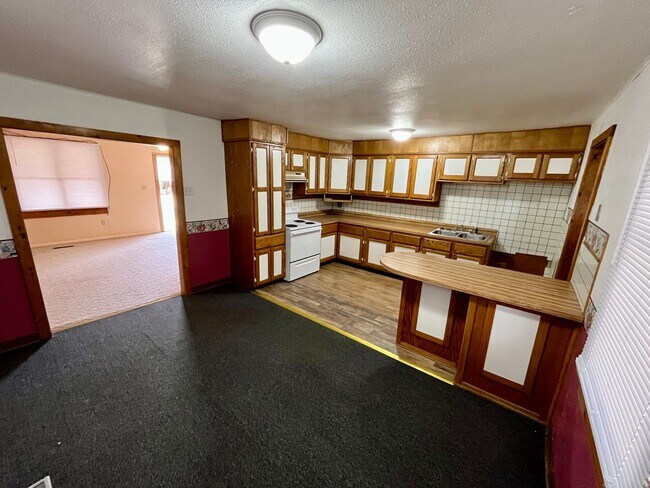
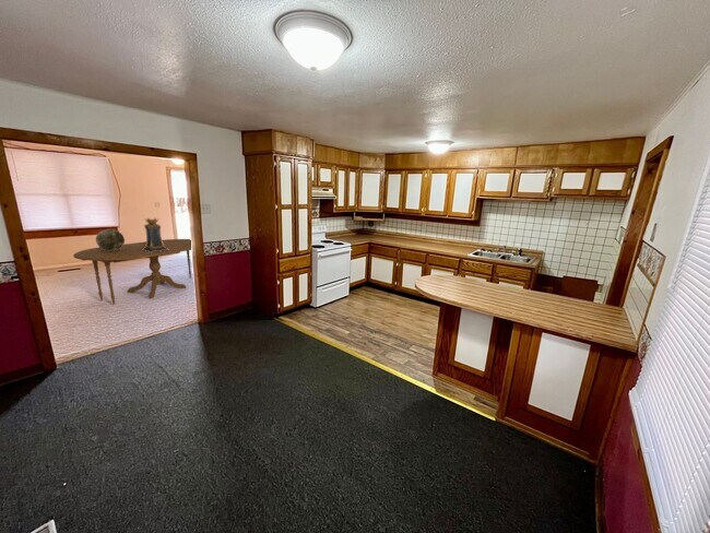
+ pedestal [142,217,169,252]
+ decorative globe [95,228,126,251]
+ dining table [72,238,192,306]
